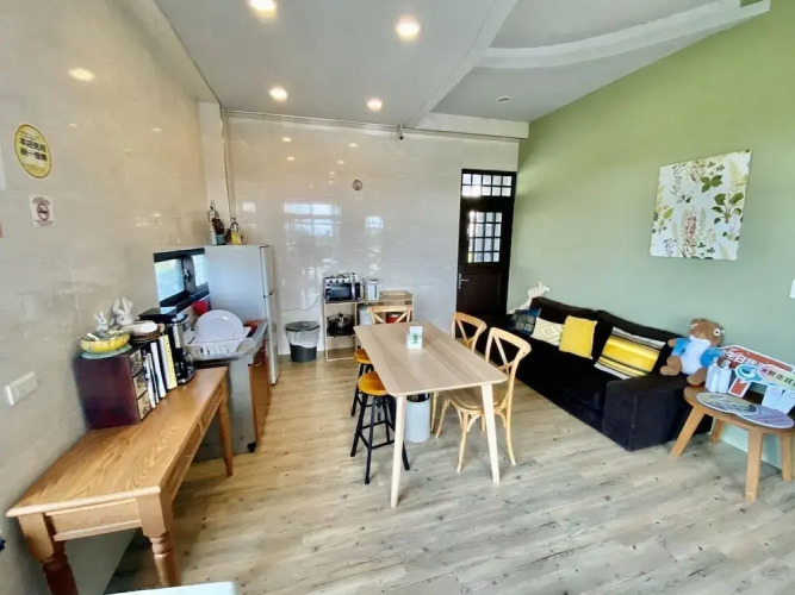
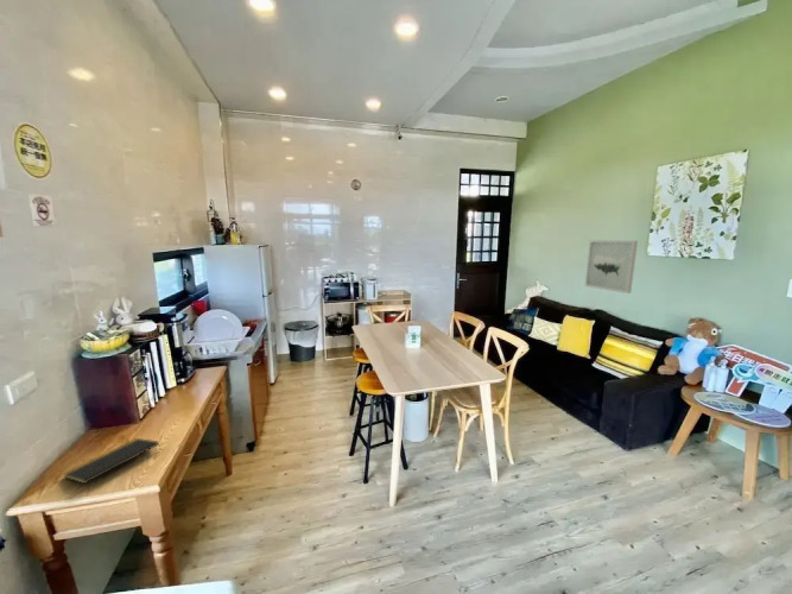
+ notepad [62,437,161,485]
+ wall art [584,239,639,295]
